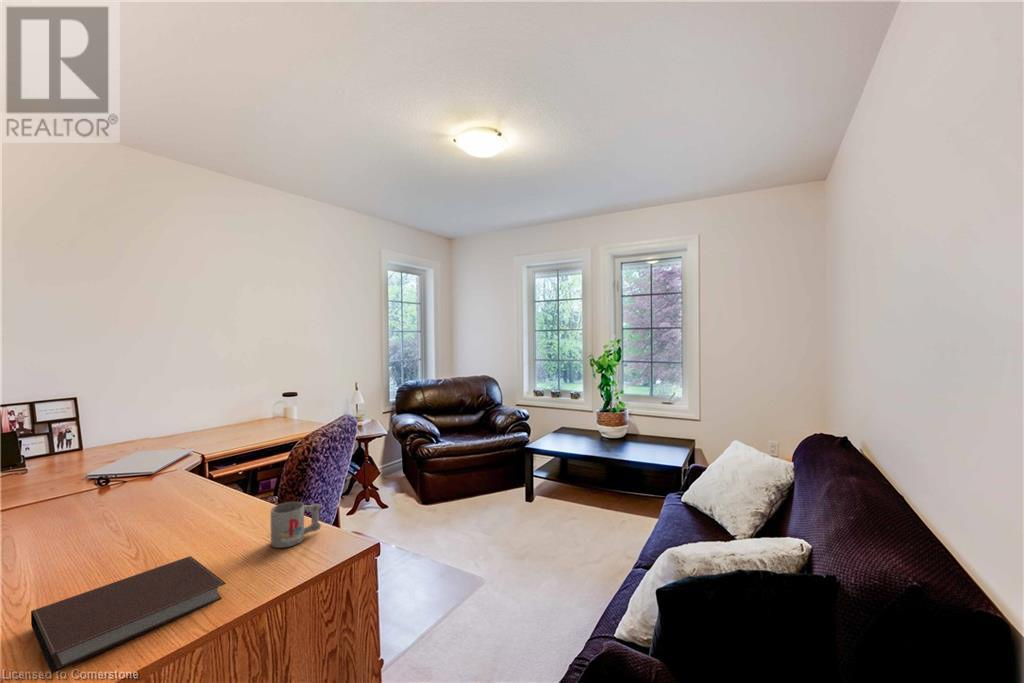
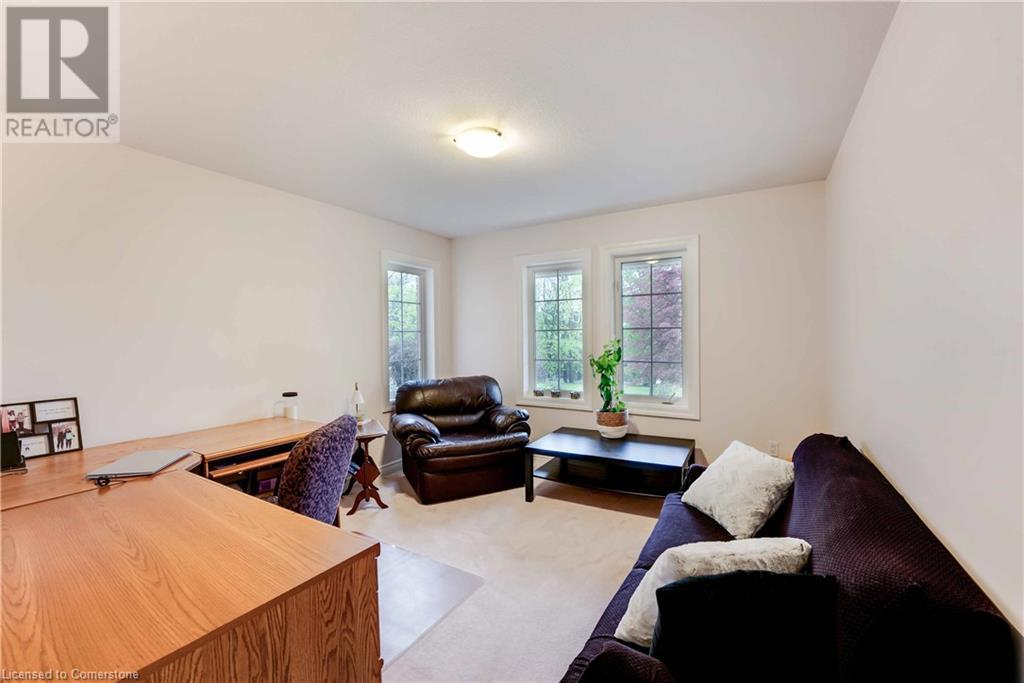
- notebook [30,555,227,675]
- mug [270,501,322,549]
